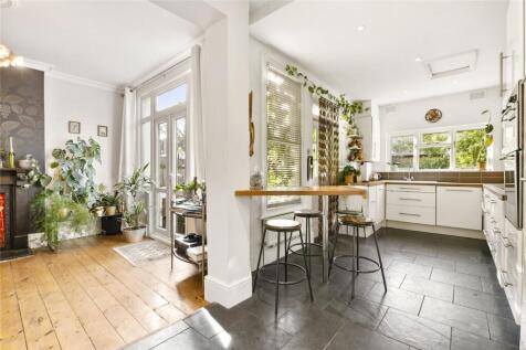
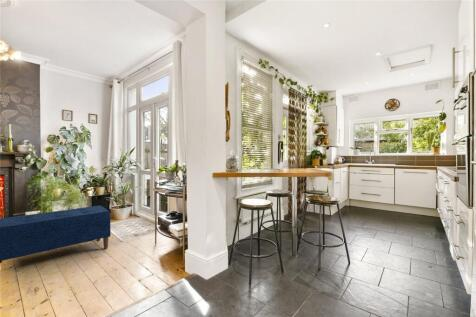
+ bench [0,204,112,264]
